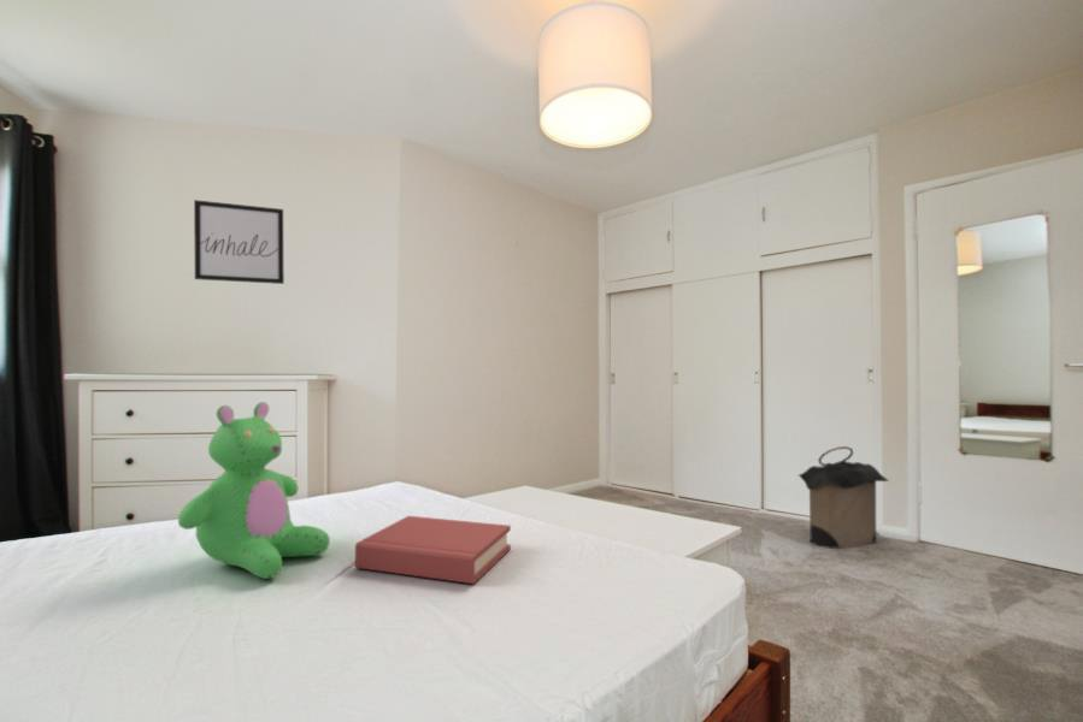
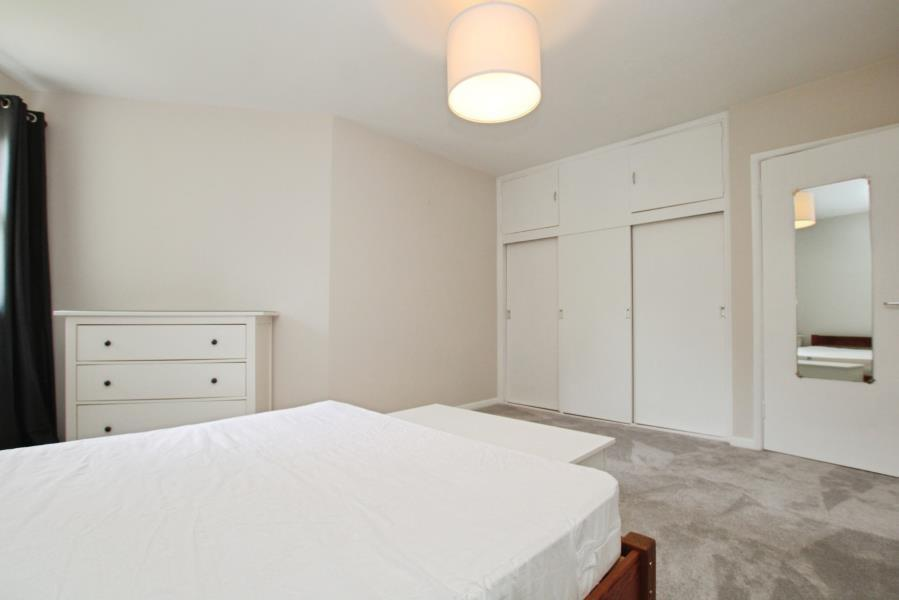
- laundry hamper [797,445,890,550]
- teddy bear [177,401,331,580]
- wall art [193,199,286,285]
- hardback book [354,515,512,585]
